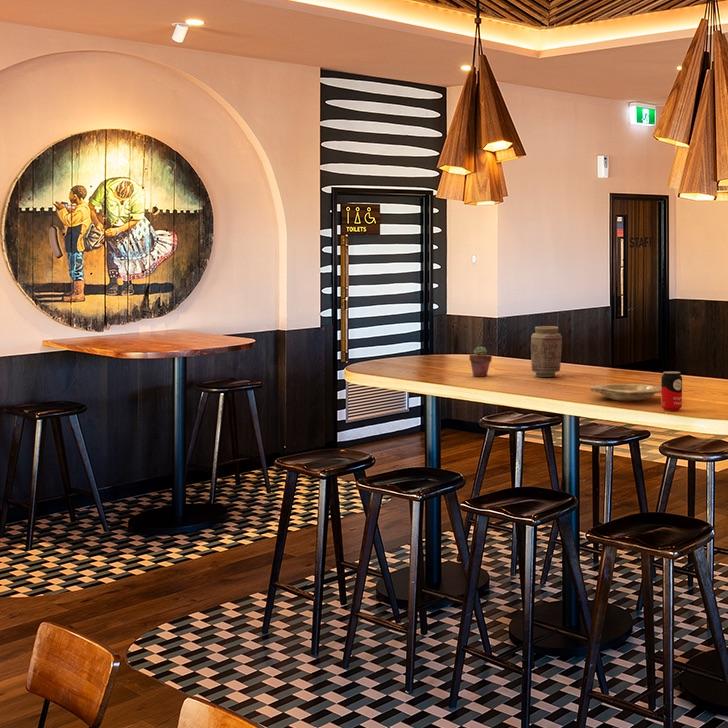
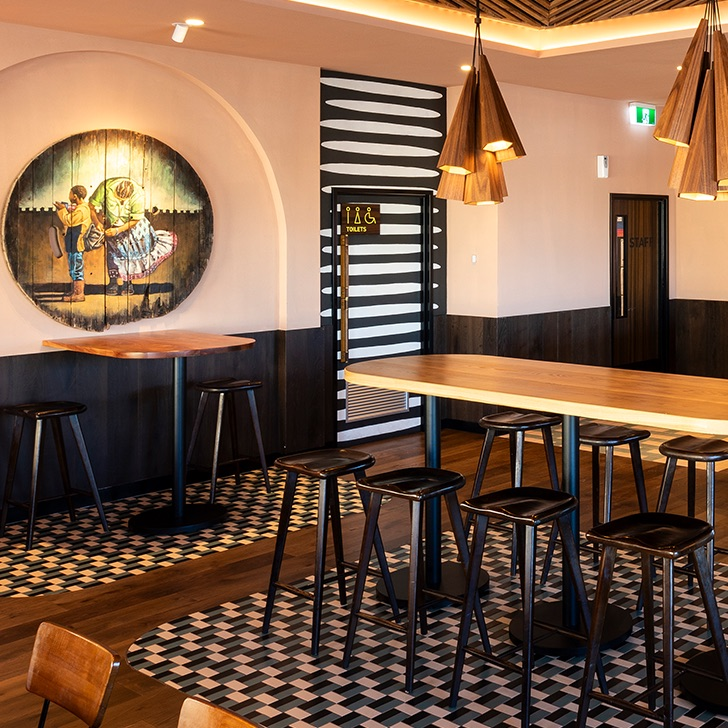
- beverage can [660,371,683,411]
- plate [589,383,661,401]
- potted succulent [468,345,493,377]
- vase [530,325,563,378]
